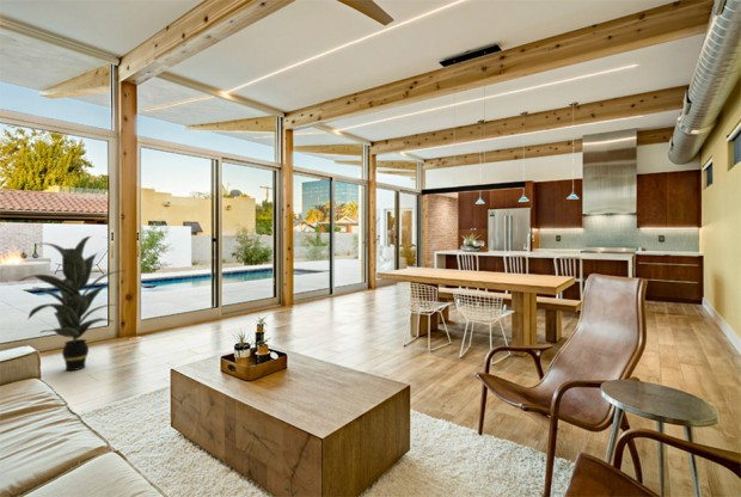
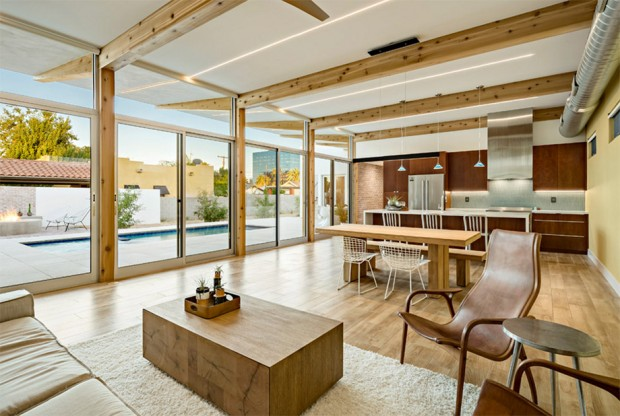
- indoor plant [18,235,124,372]
